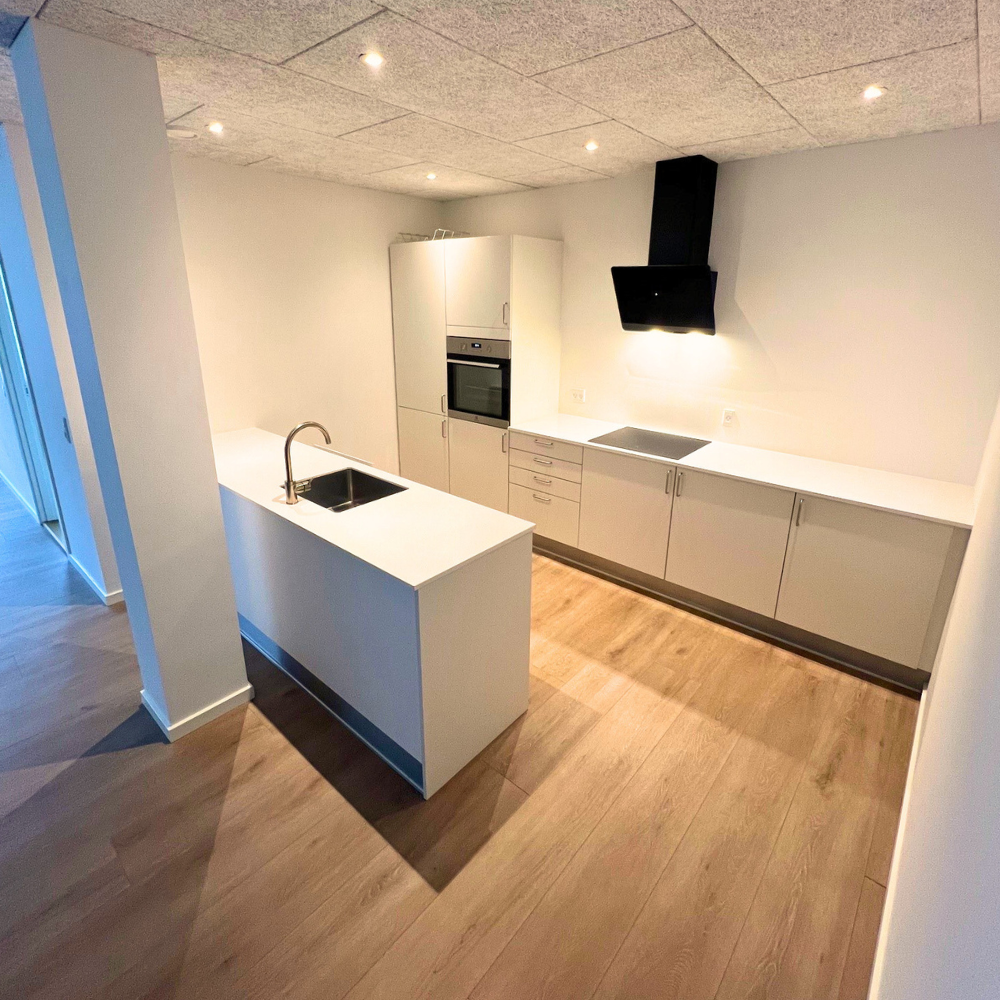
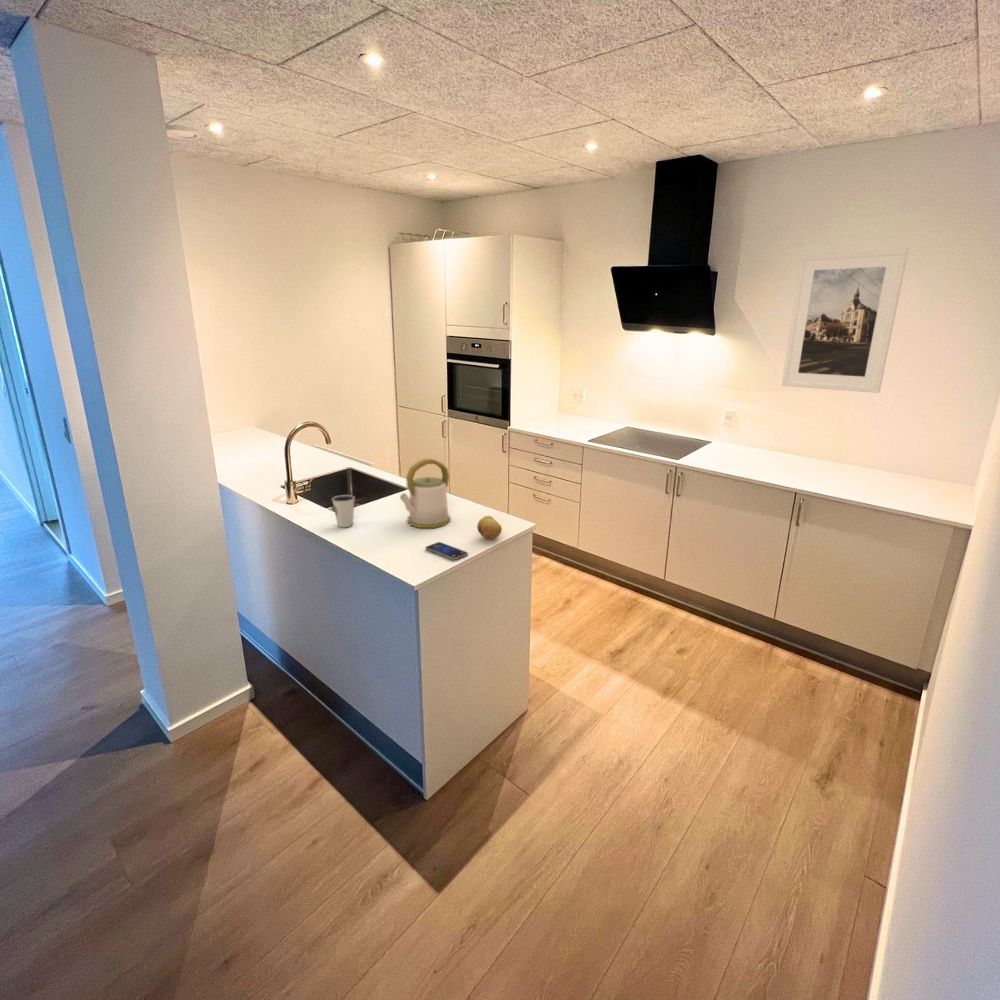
+ dixie cup [331,494,356,528]
+ fruit [476,515,503,541]
+ kettle [399,458,452,529]
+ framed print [781,248,909,394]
+ smartphone [424,541,469,561]
